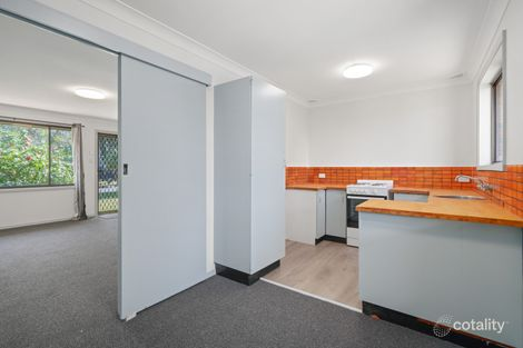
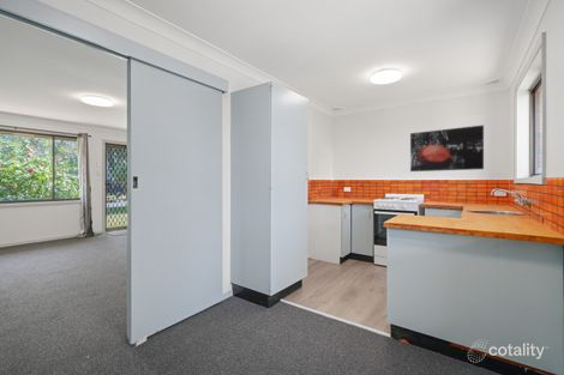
+ wall art [409,125,485,173]
